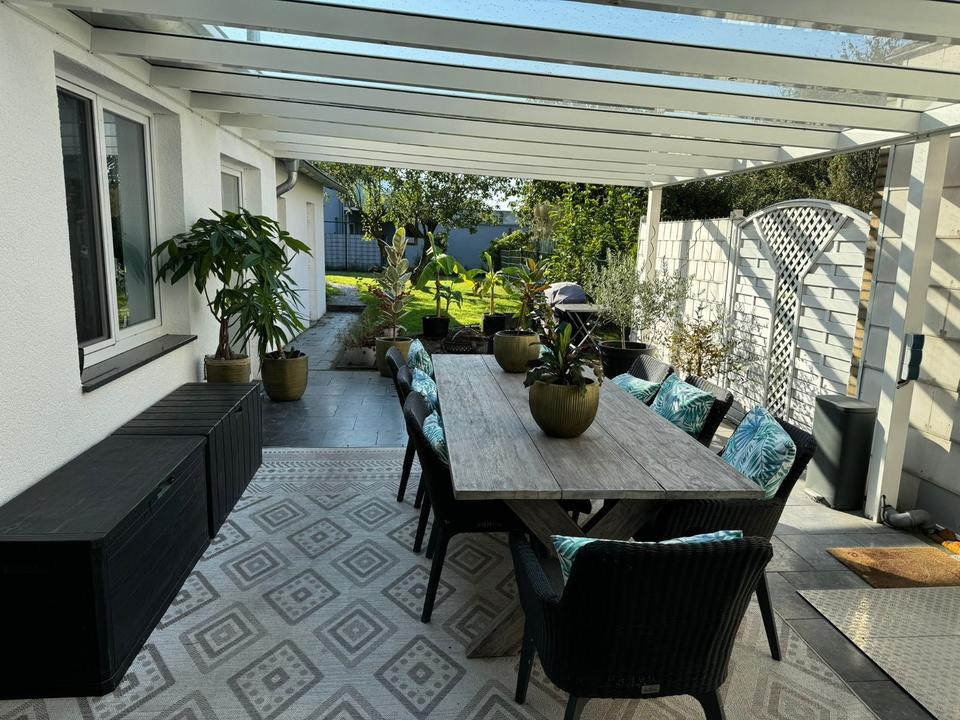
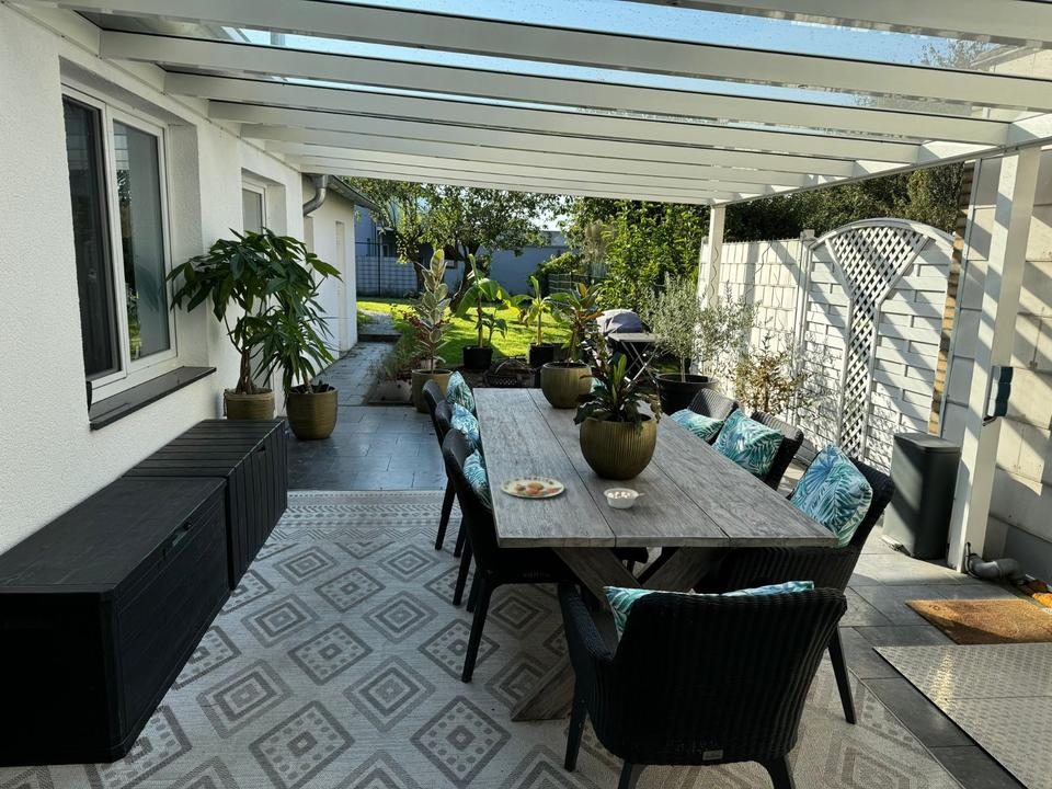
+ plate [500,476,565,499]
+ legume [604,488,647,510]
